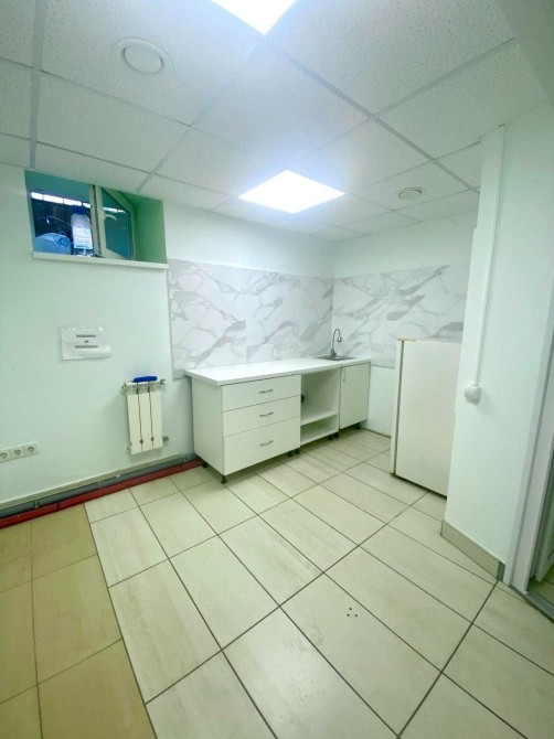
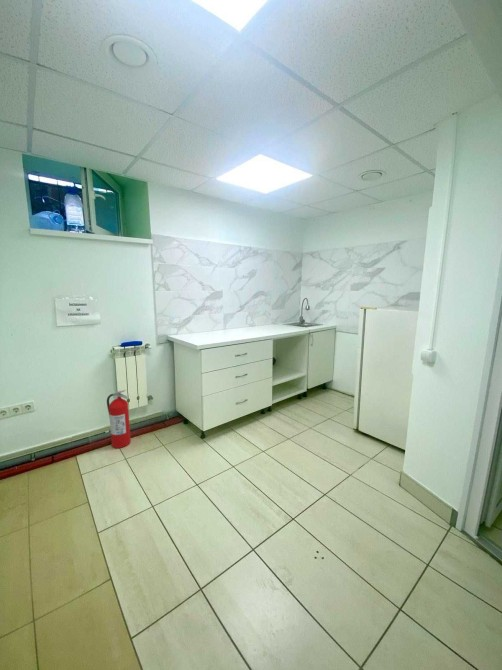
+ fire extinguisher [106,389,132,449]
